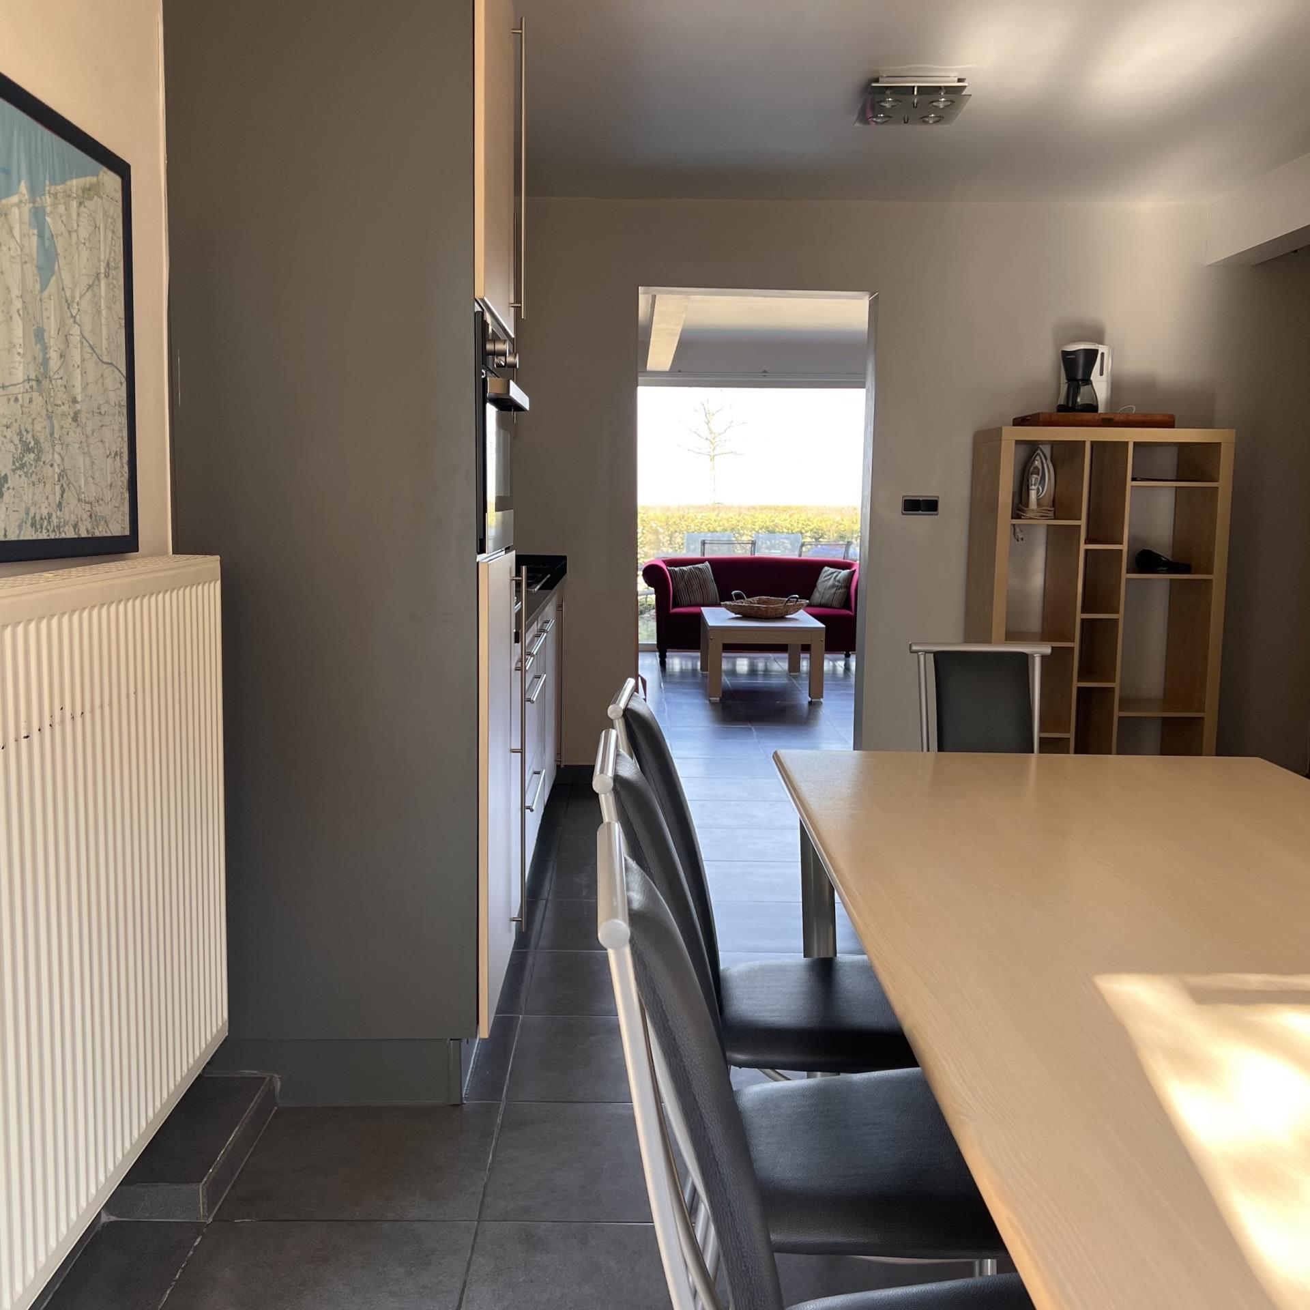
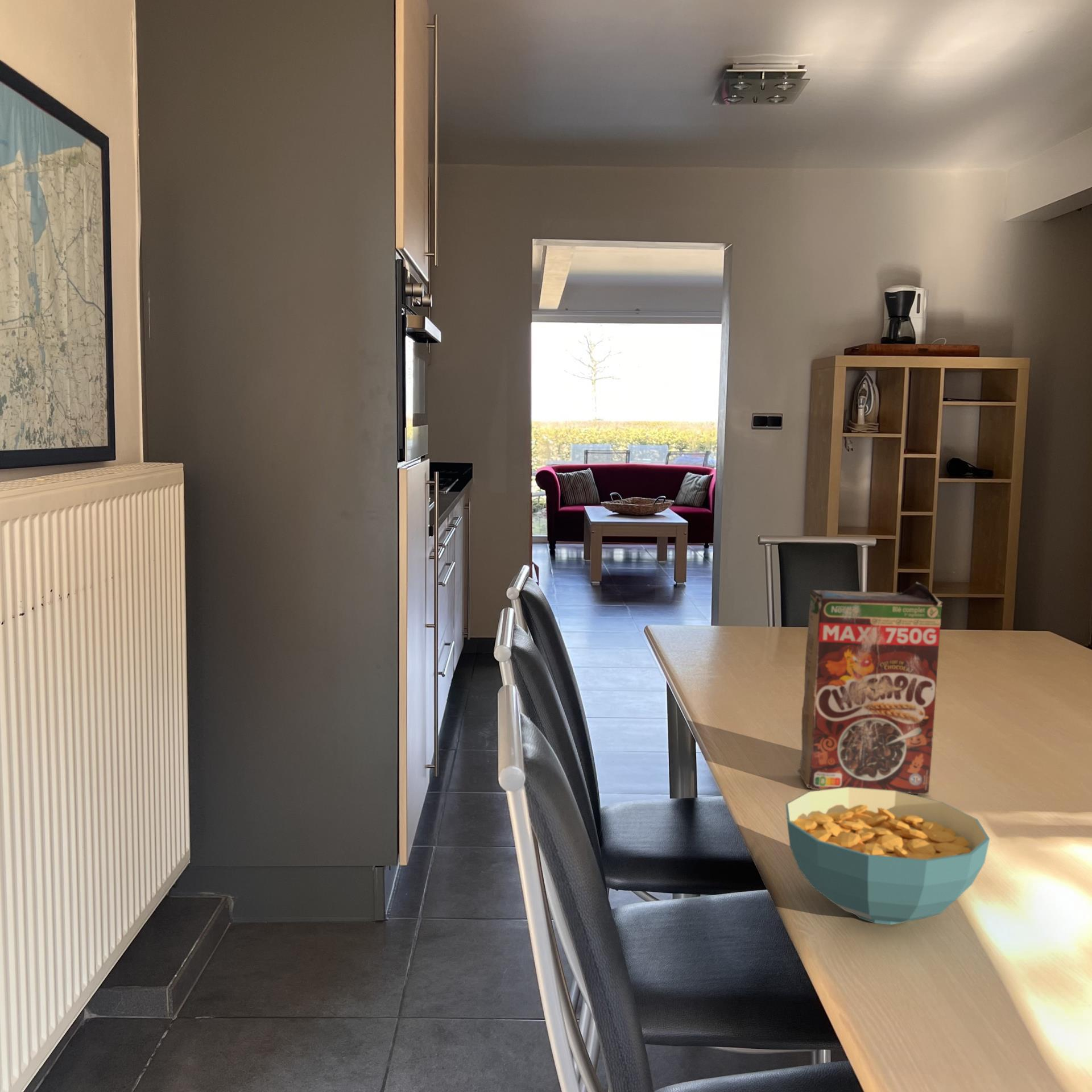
+ cereal box [797,581,943,796]
+ cereal bowl [785,787,990,925]
